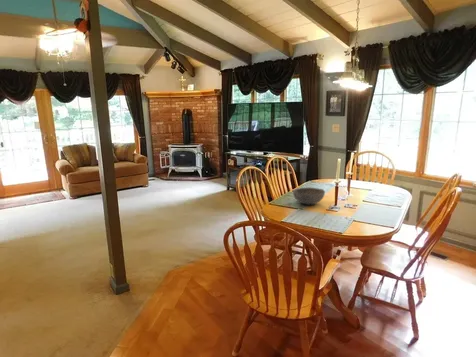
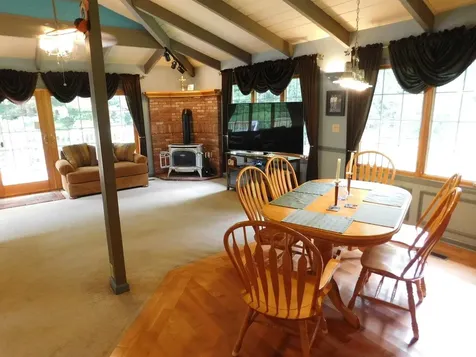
- bowl [292,186,326,205]
